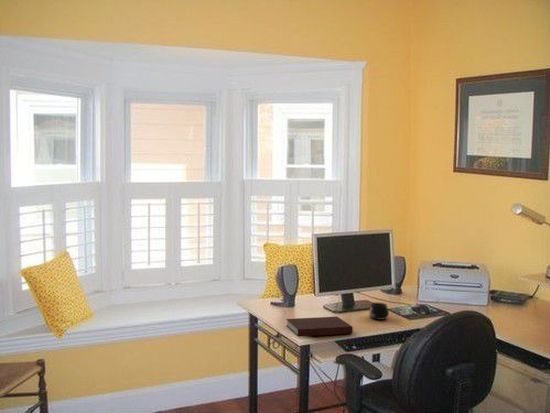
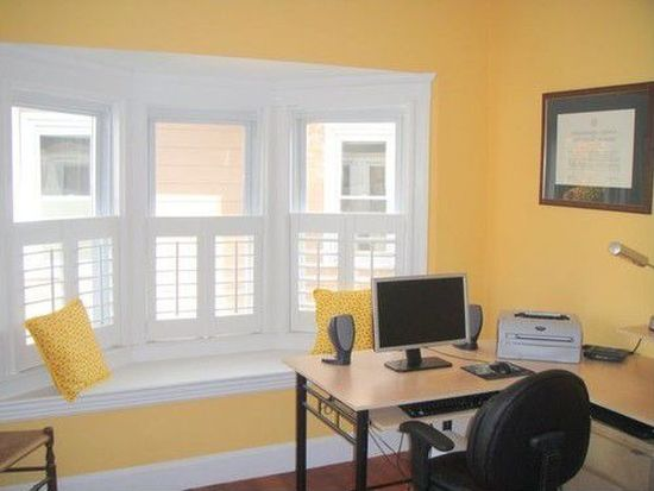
- notebook [285,316,354,338]
- mug [368,301,390,321]
